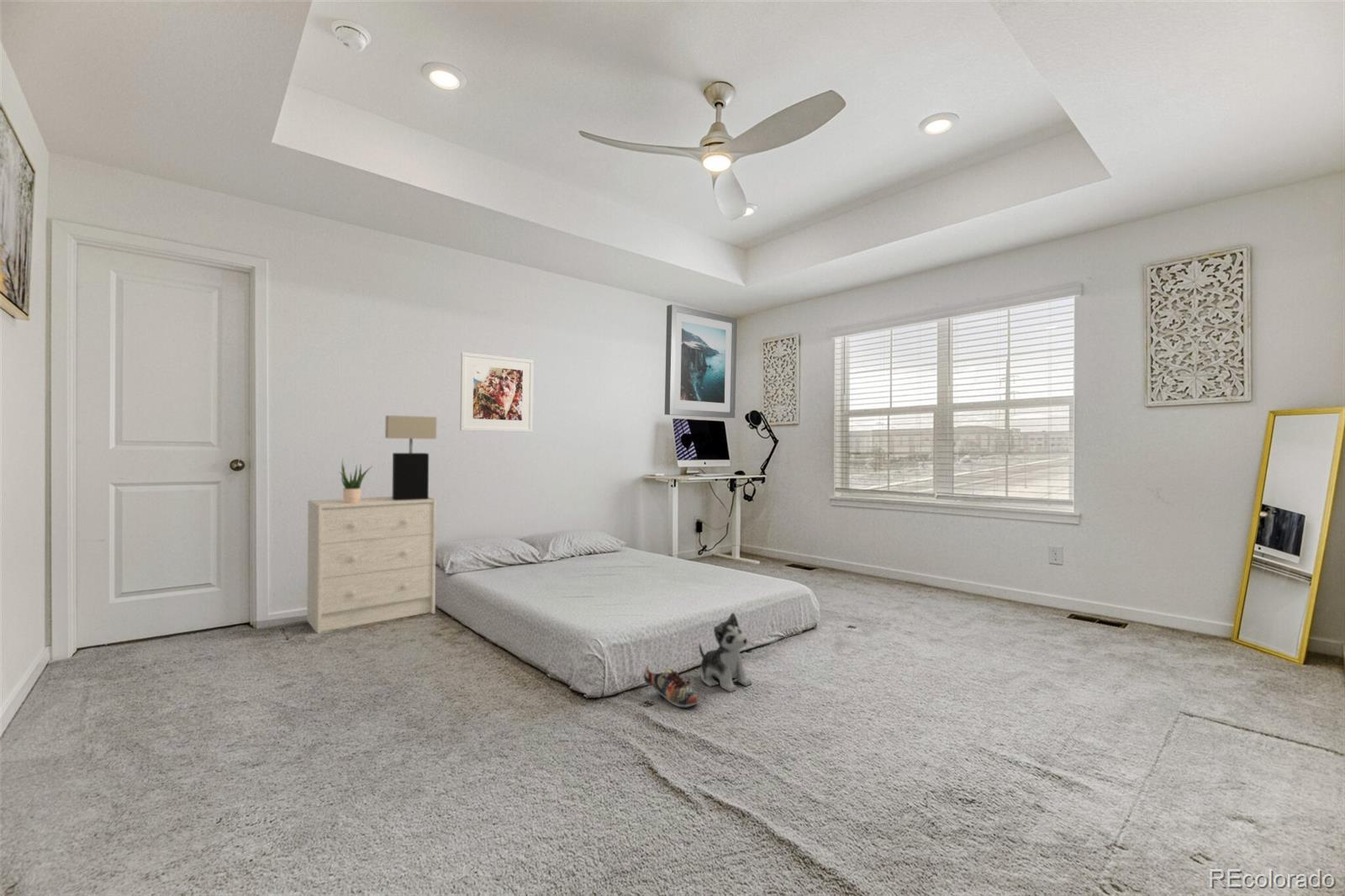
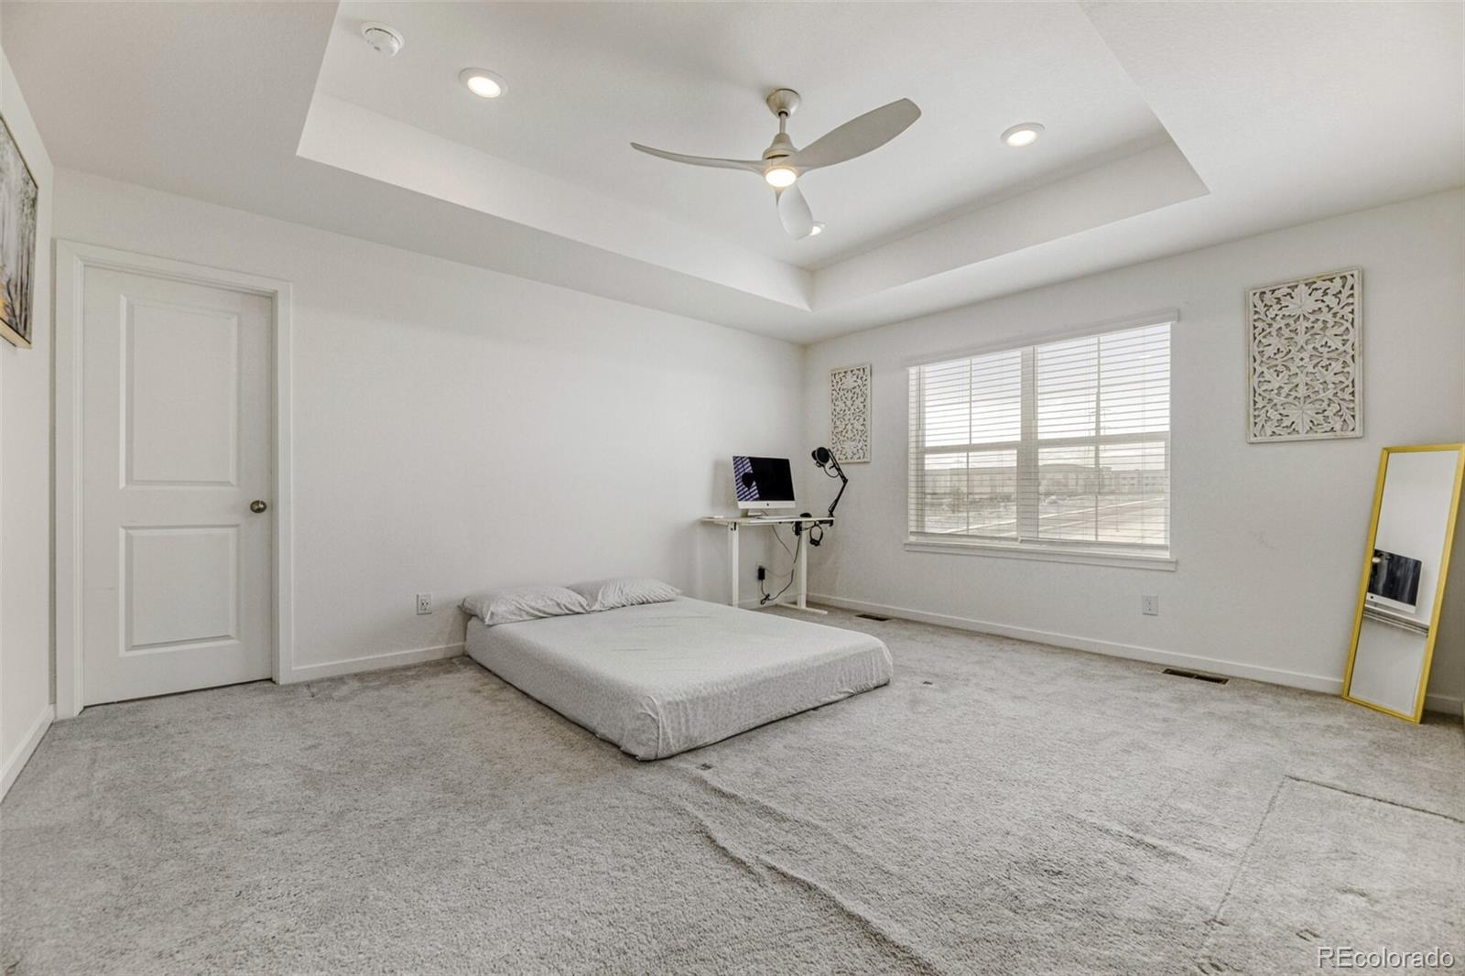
- table lamp [384,414,437,501]
- shoe [643,665,699,708]
- wall art [664,303,738,419]
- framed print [459,351,535,433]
- plush toy [699,612,752,693]
- potted plant [338,457,372,503]
- dresser [306,496,437,635]
